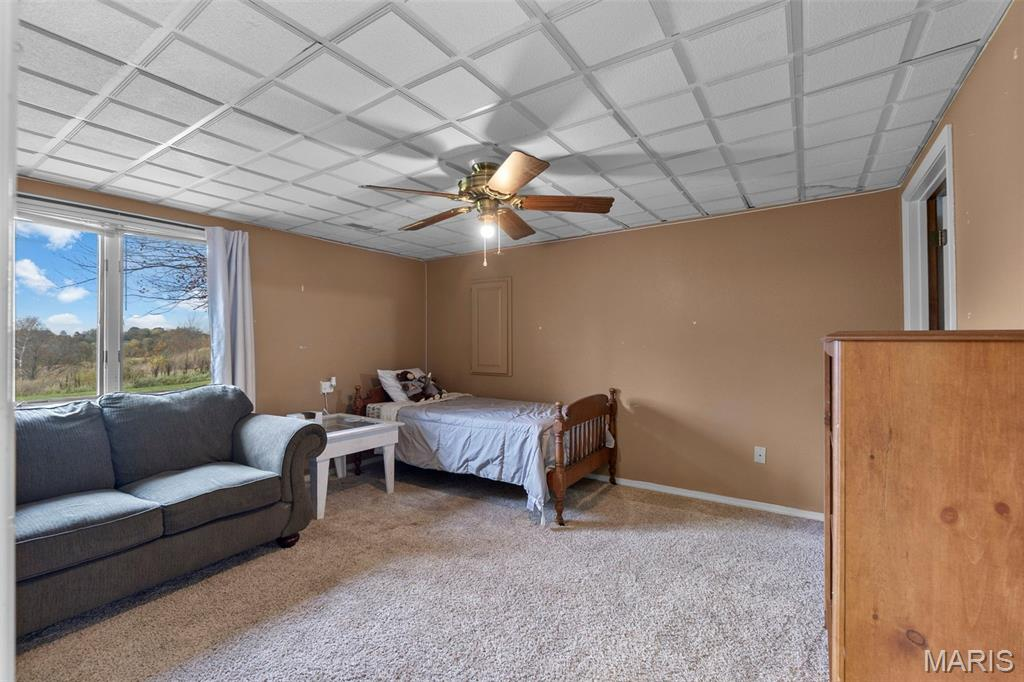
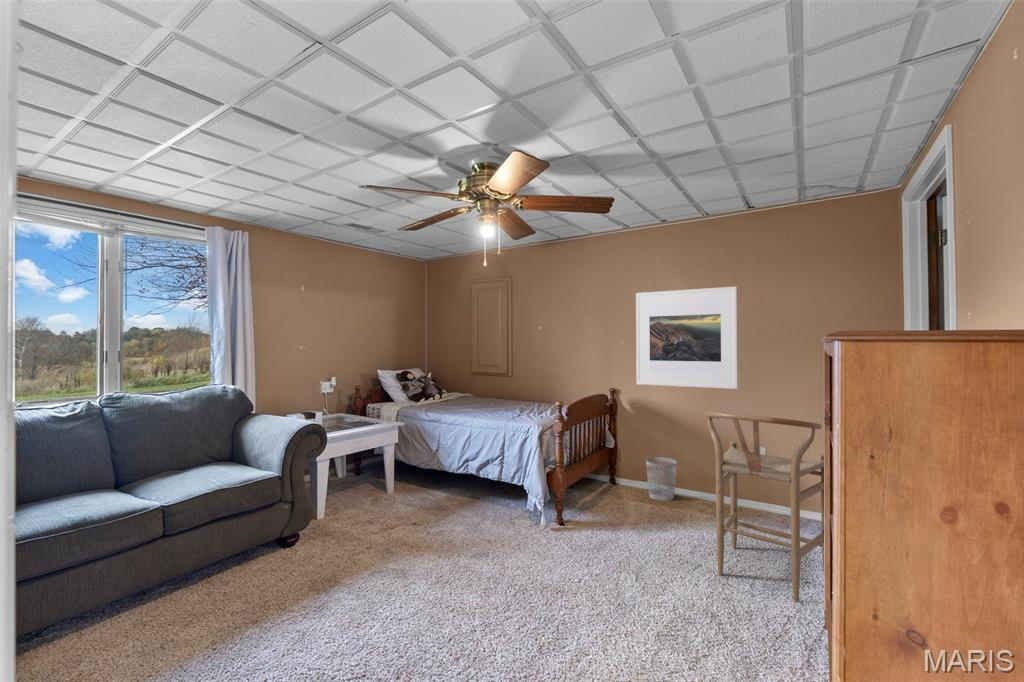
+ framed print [635,286,739,390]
+ wastebasket [645,456,678,502]
+ bar stool [705,411,825,602]
